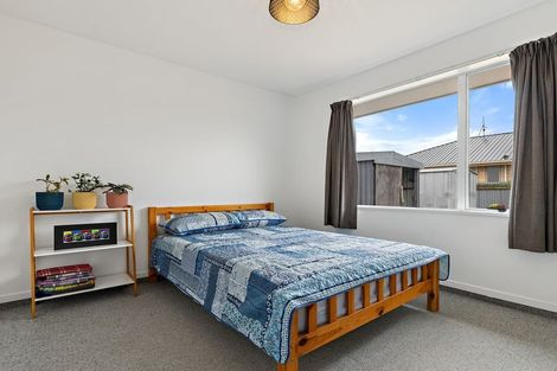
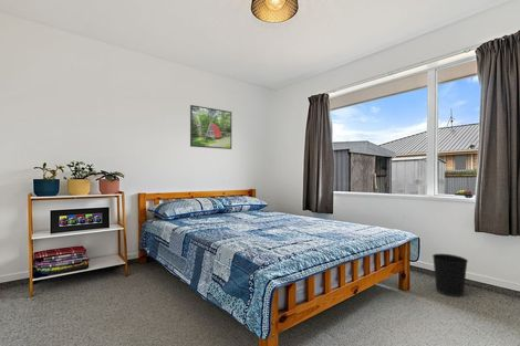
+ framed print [189,104,232,150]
+ wastebasket [431,253,469,297]
